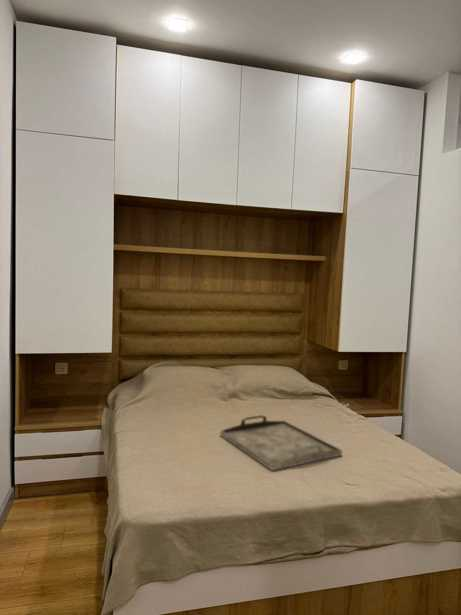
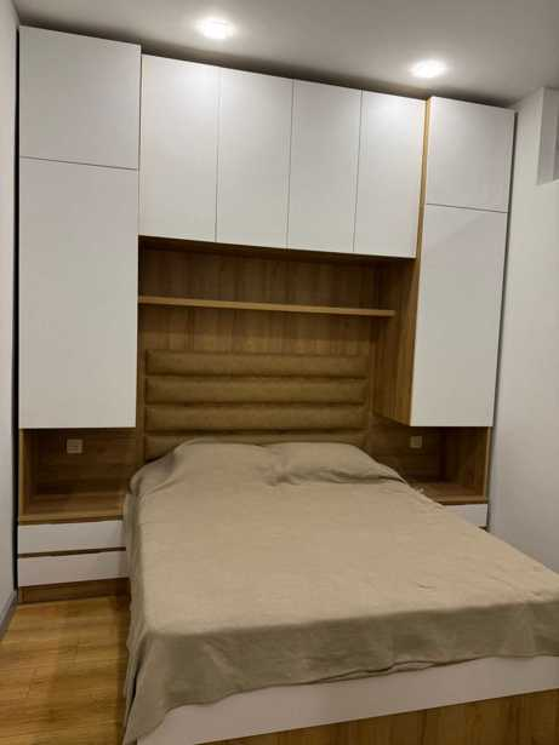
- serving tray [219,414,343,472]
